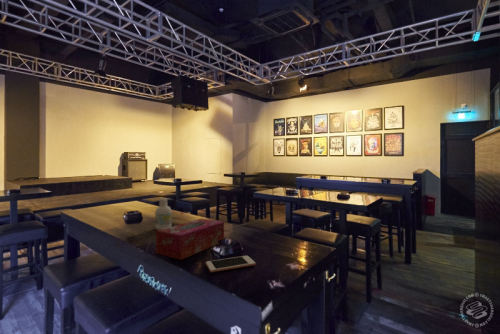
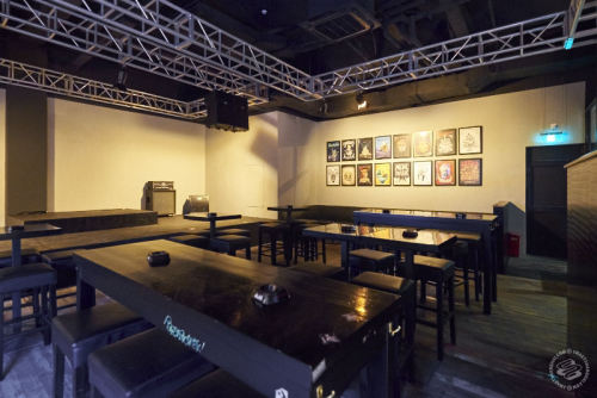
- tissue box [155,218,225,261]
- cell phone [205,255,256,273]
- bottle [154,197,173,230]
